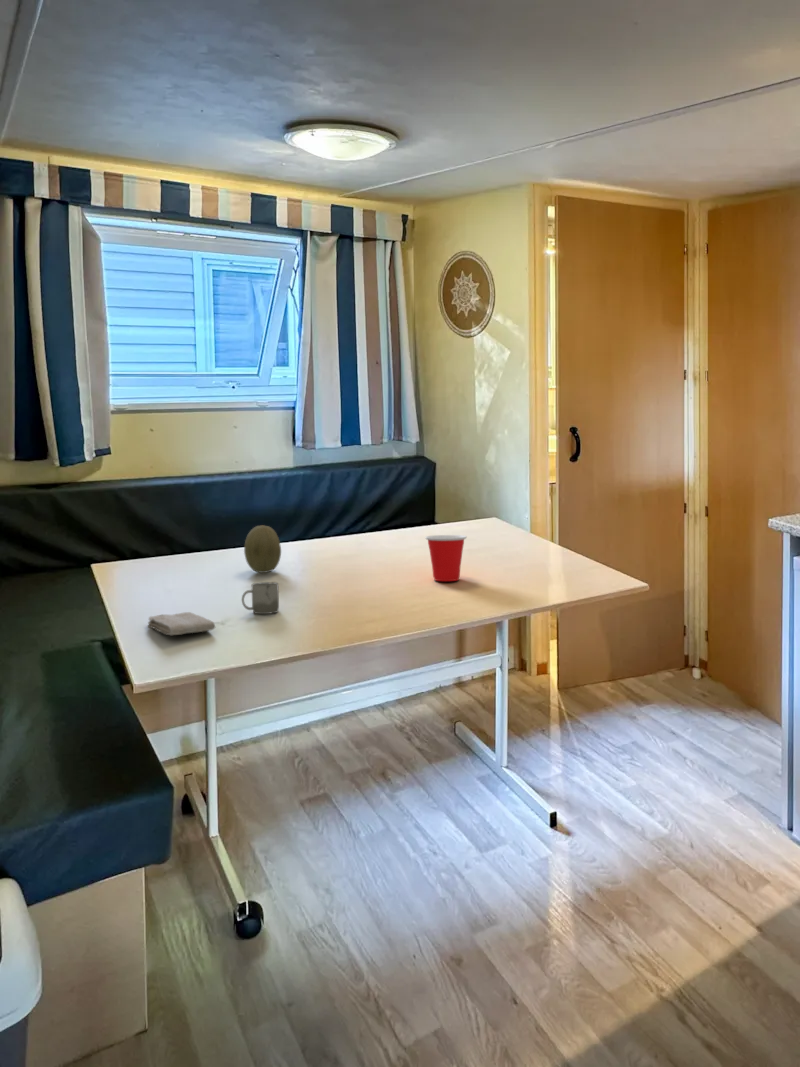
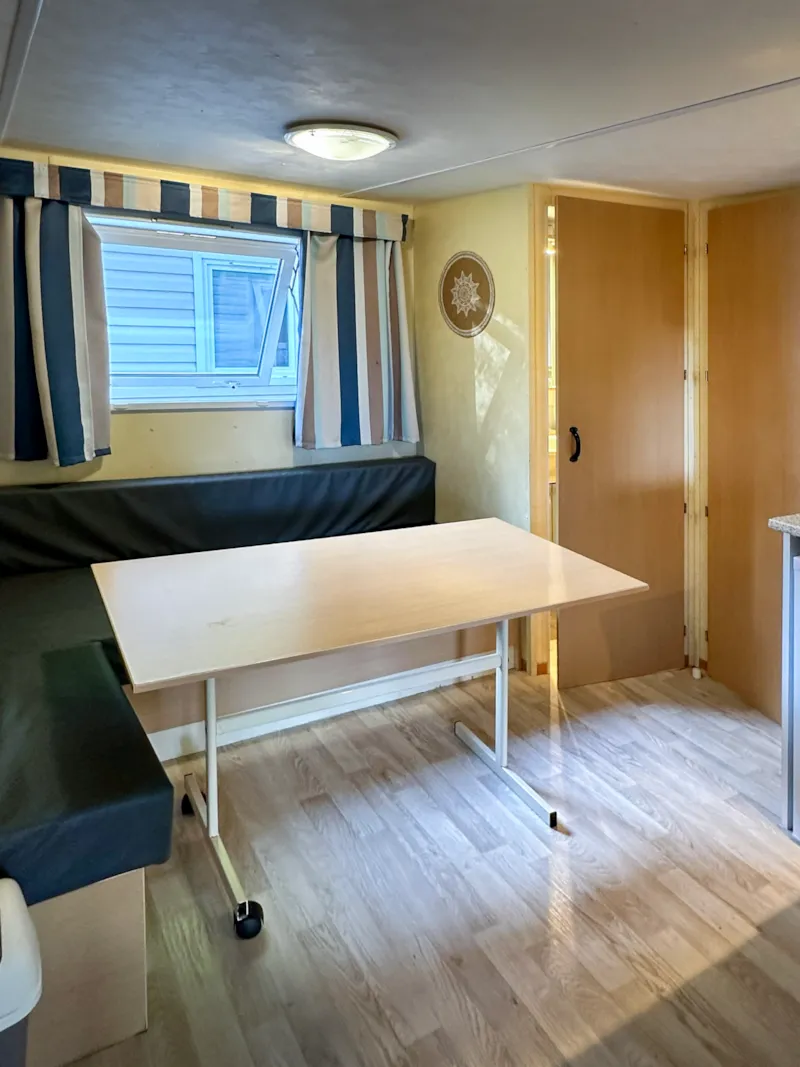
- cup [424,534,468,582]
- washcloth [147,611,216,636]
- cup [241,581,280,615]
- fruit [243,524,282,574]
